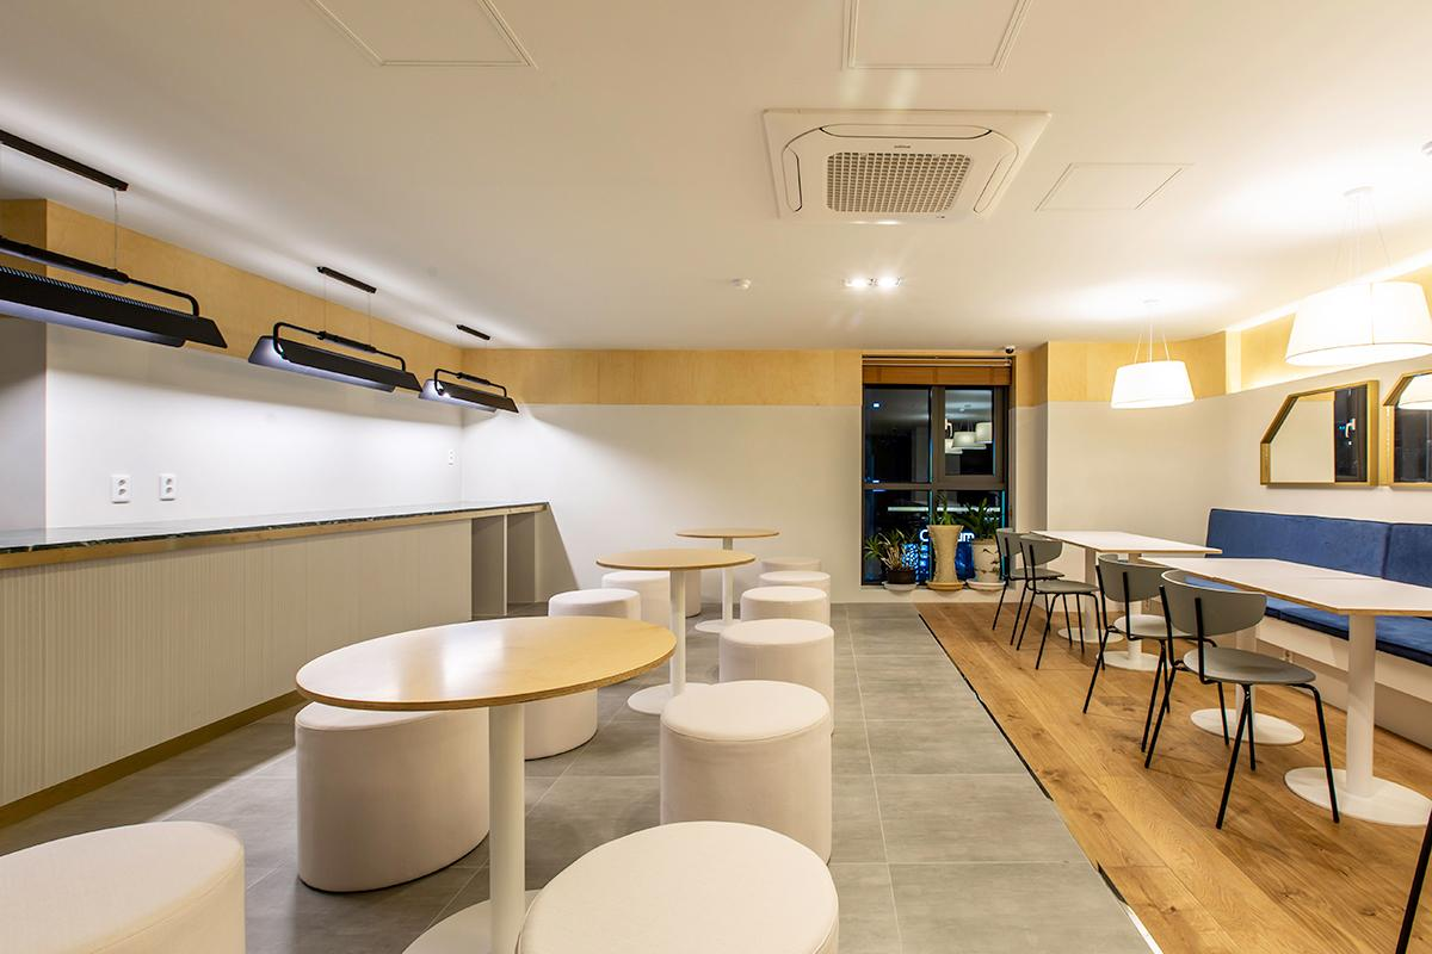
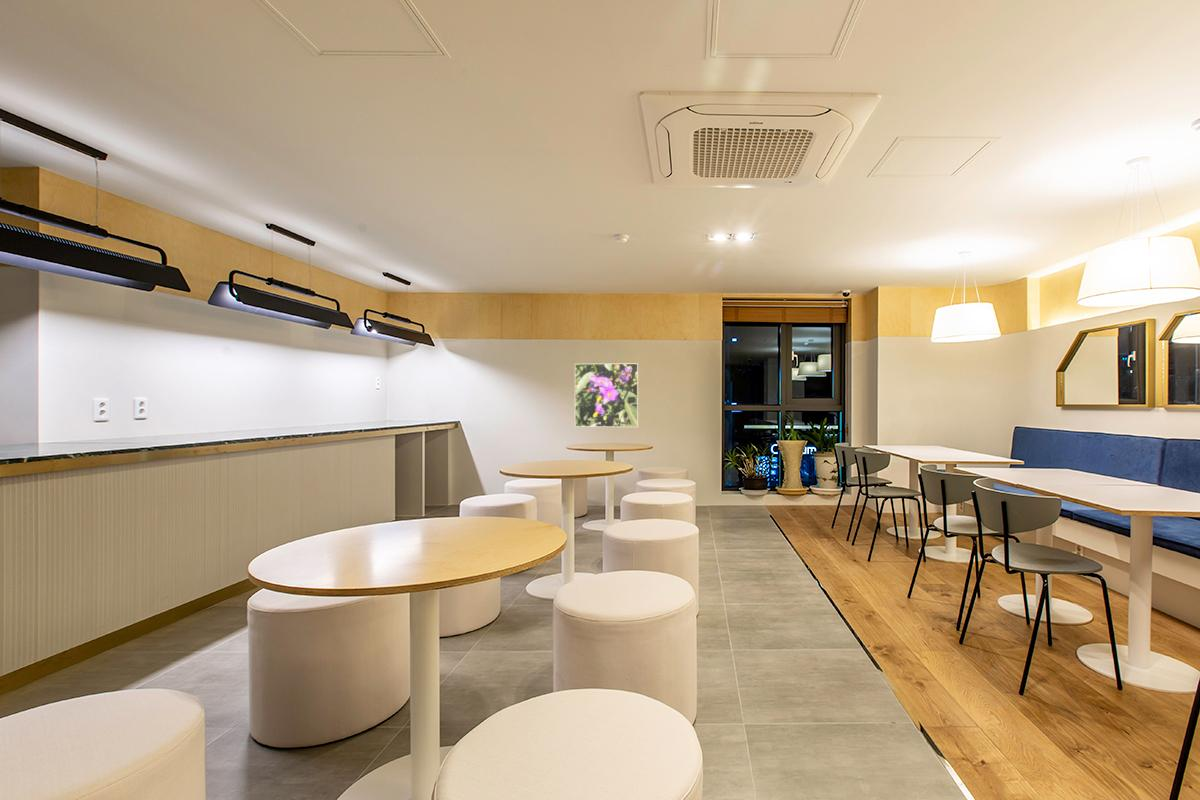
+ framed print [574,362,639,428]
